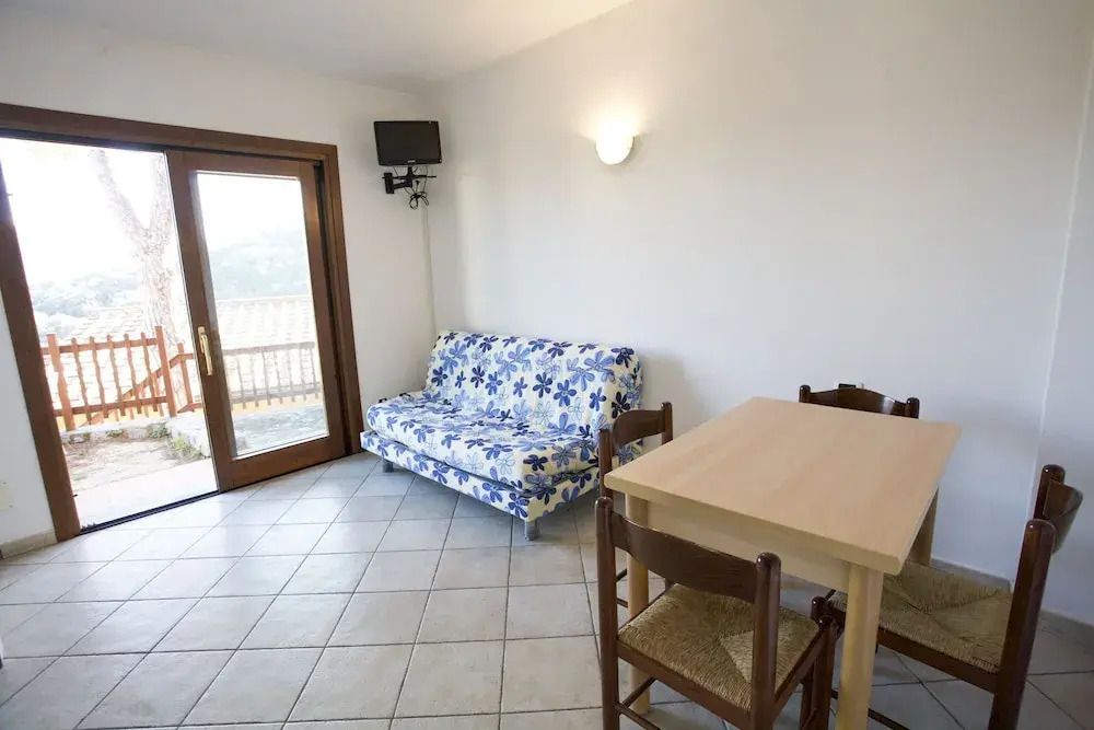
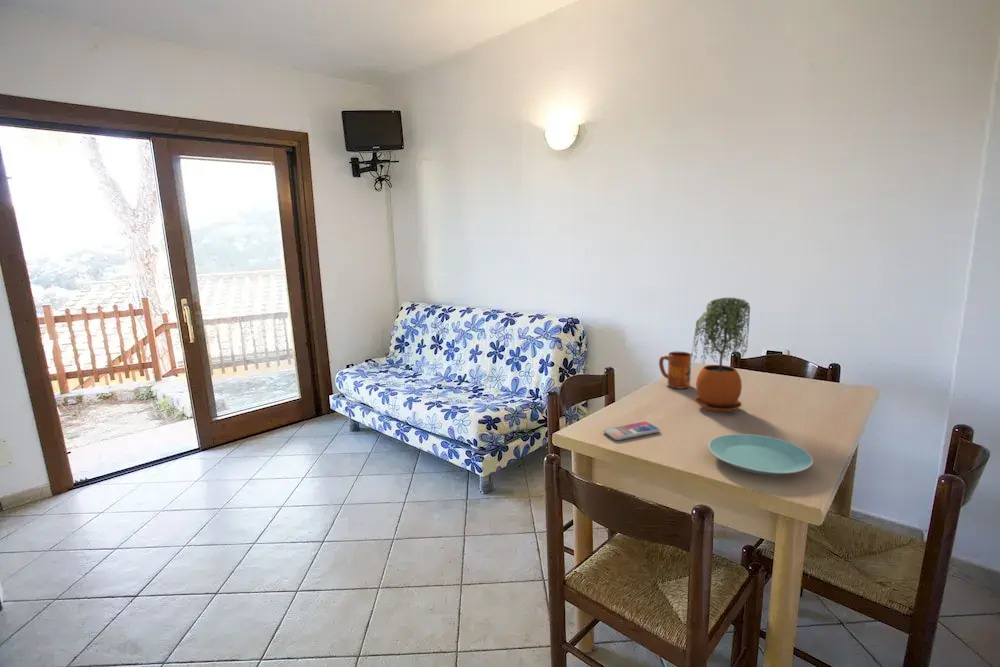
+ potted plant [690,296,751,413]
+ smartphone [602,420,661,441]
+ mug [658,351,692,390]
+ plate [707,433,814,476]
